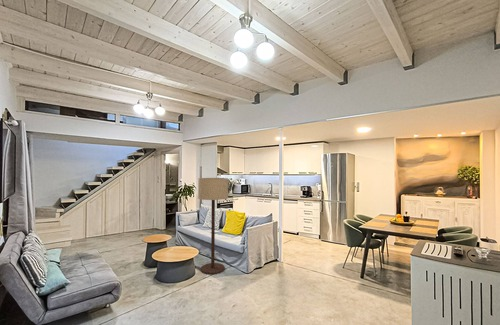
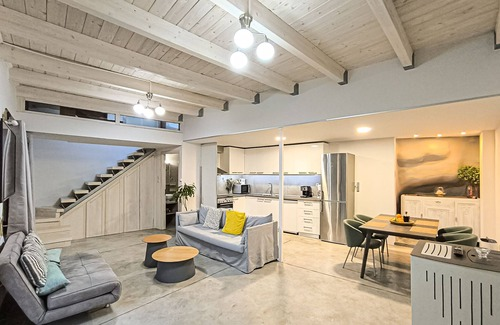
- floor lamp [197,177,229,275]
